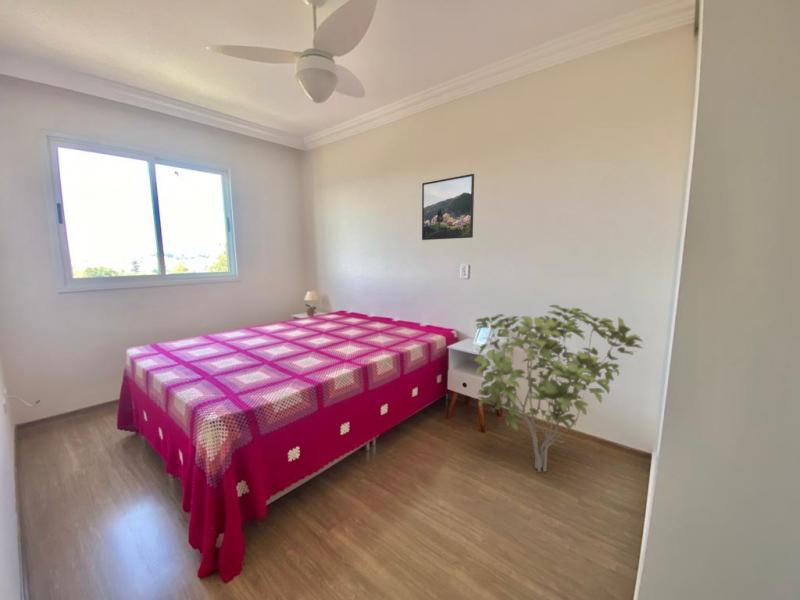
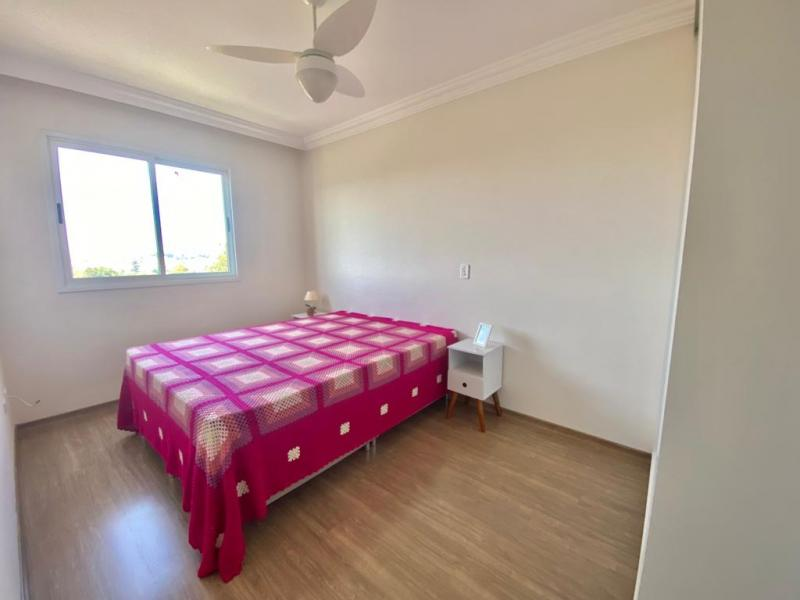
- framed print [421,173,475,241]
- shrub [473,304,644,473]
